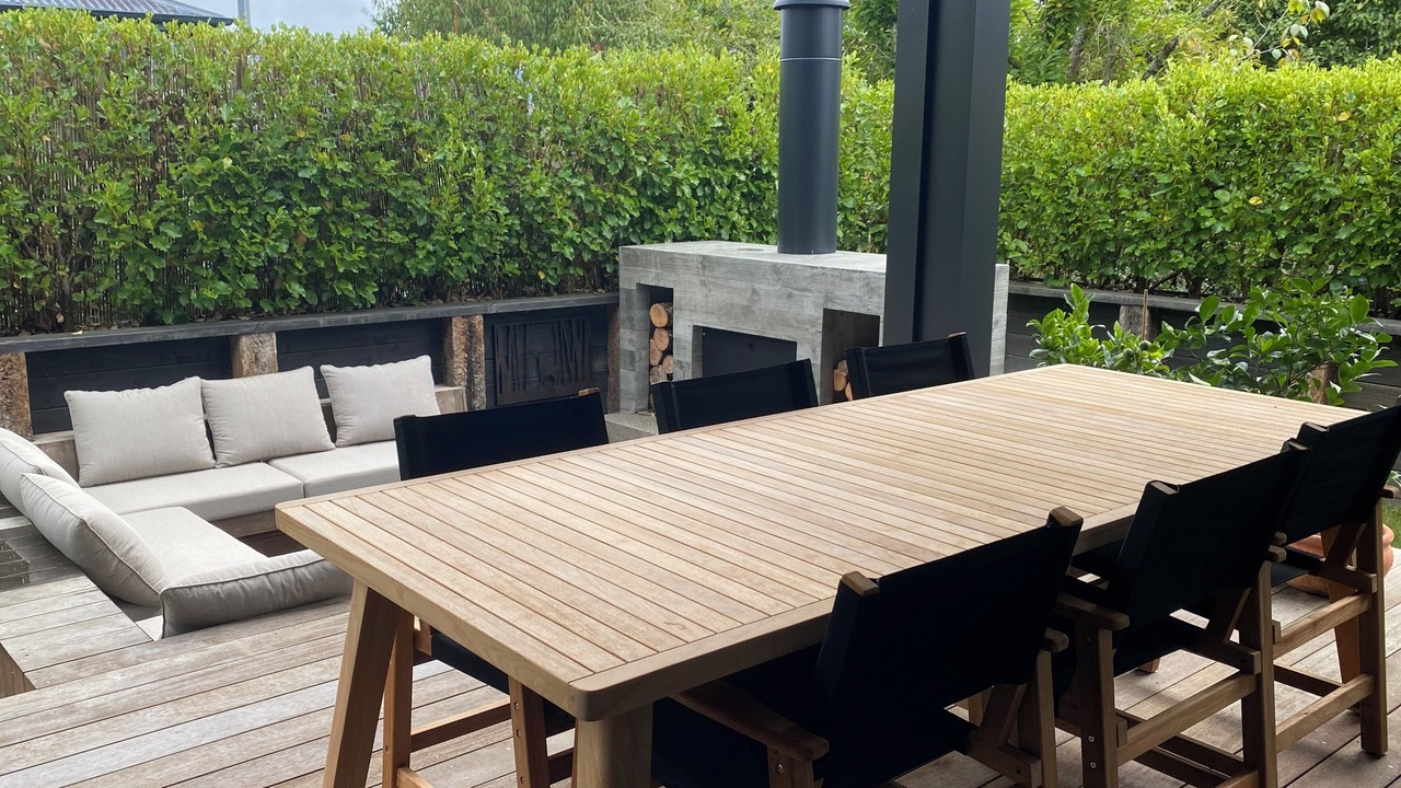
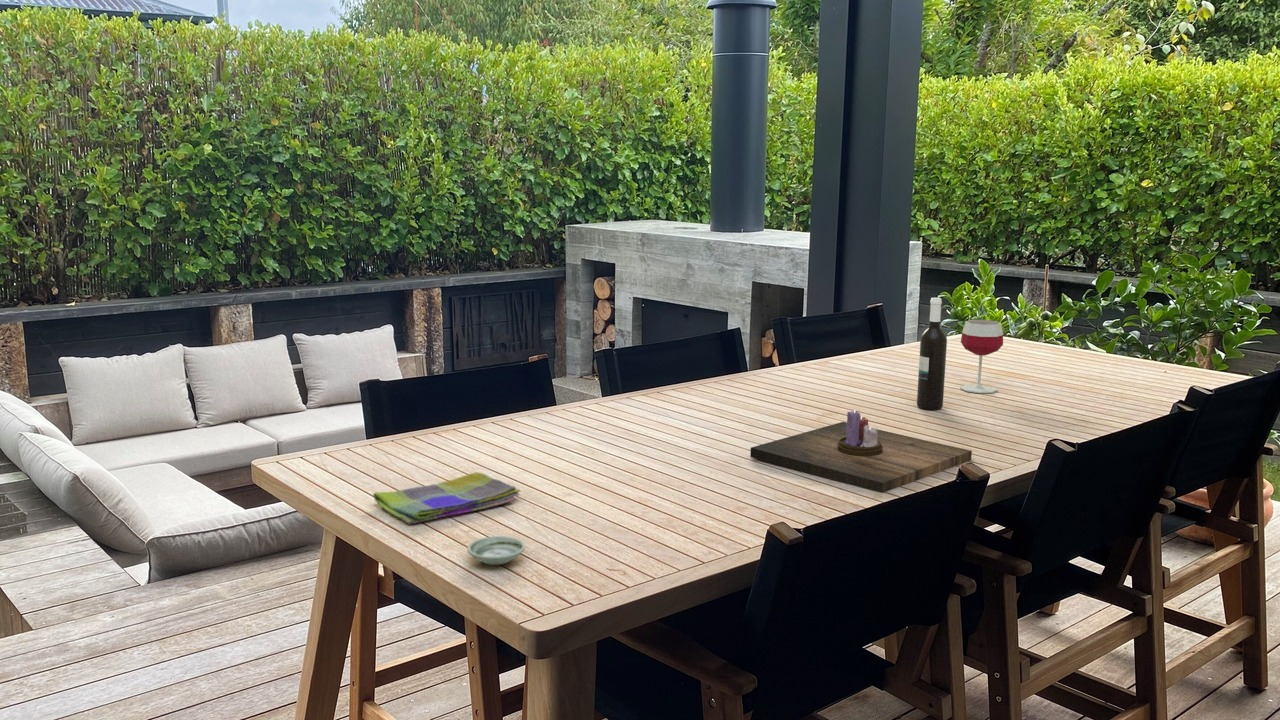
+ candle [749,409,973,494]
+ saucer [466,535,526,566]
+ wineglass [959,319,1004,394]
+ dish towel [372,471,522,525]
+ wine bottle [916,297,948,411]
